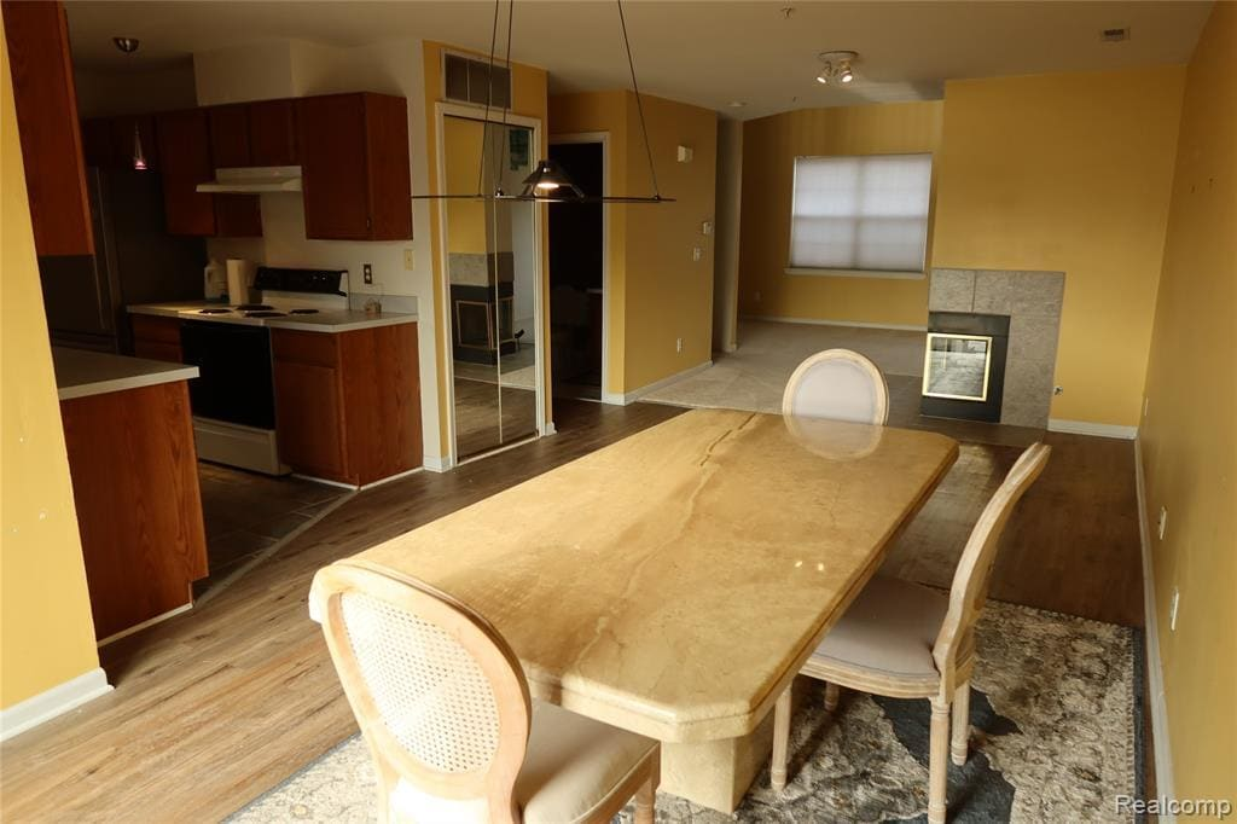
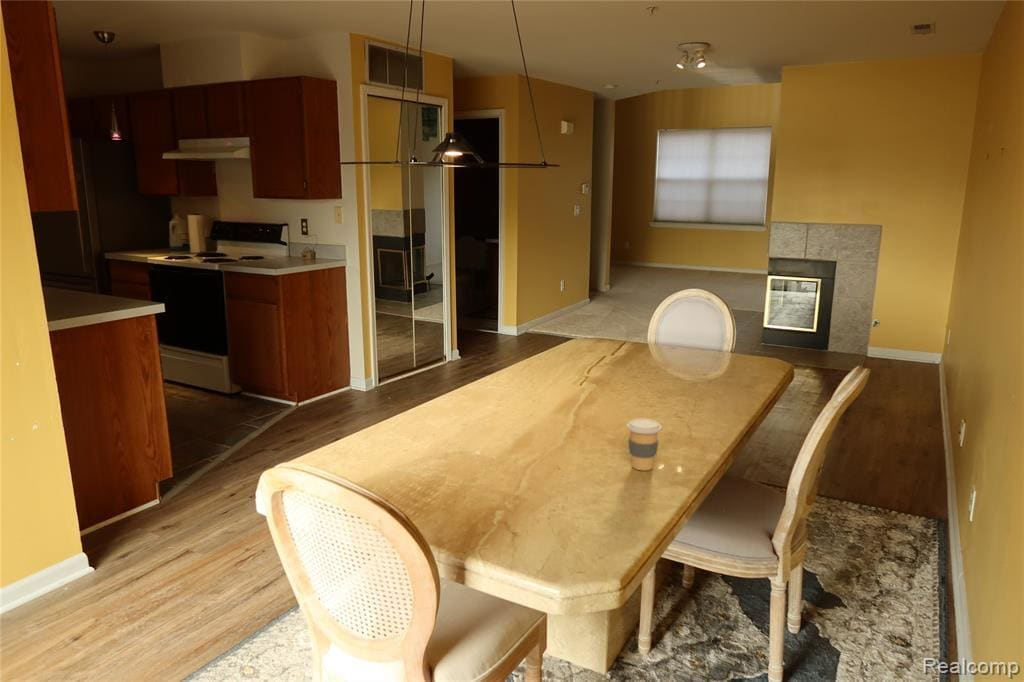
+ coffee cup [626,417,663,471]
